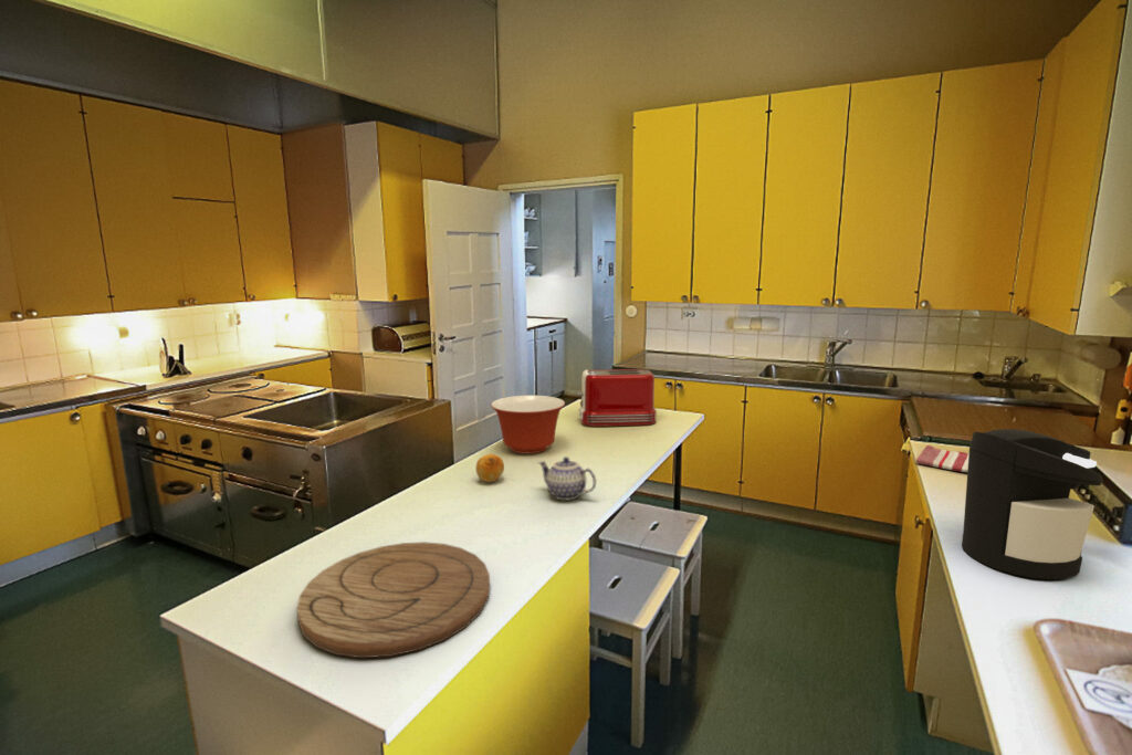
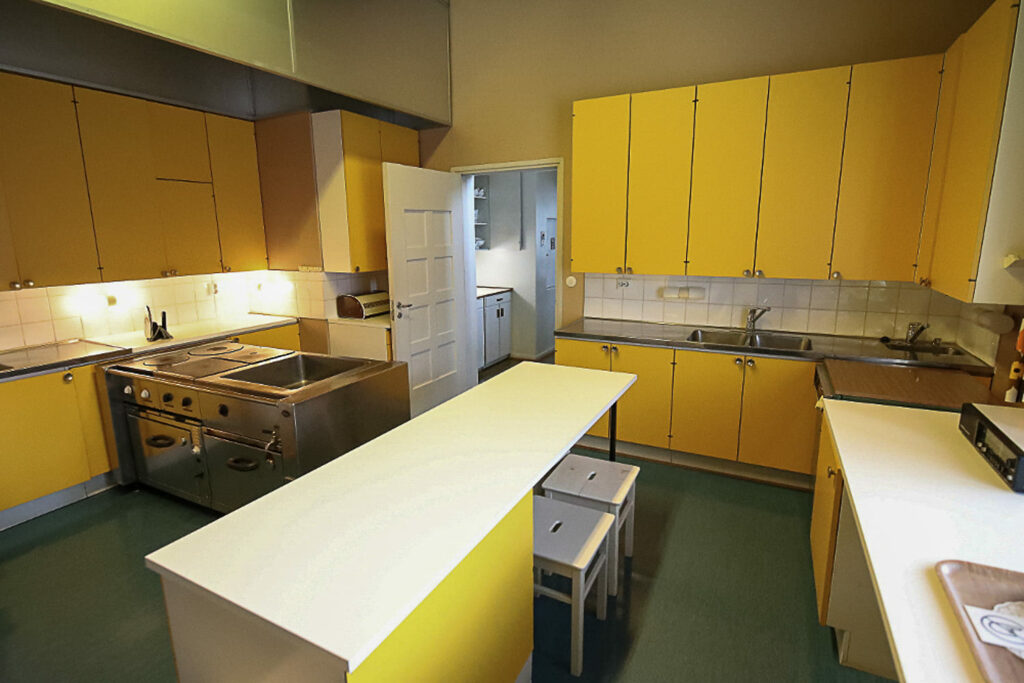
- fruit [474,452,505,483]
- dish towel [915,444,969,473]
- toaster [576,368,658,428]
- mixing bowl [490,395,566,454]
- cutting board [296,541,491,659]
- coffee maker [961,428,1104,580]
- teapot [537,455,597,501]
